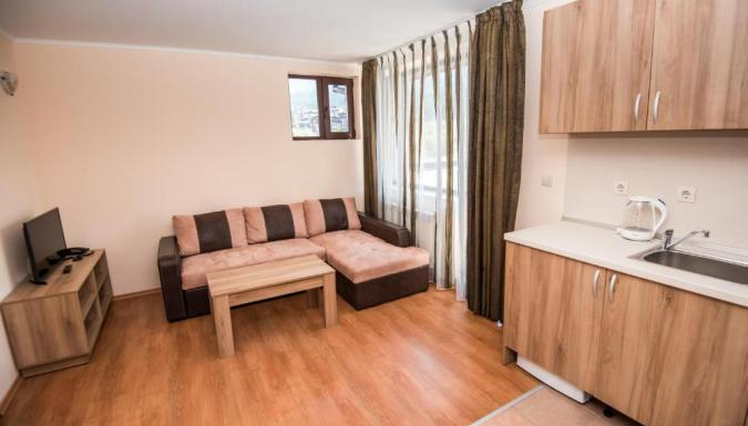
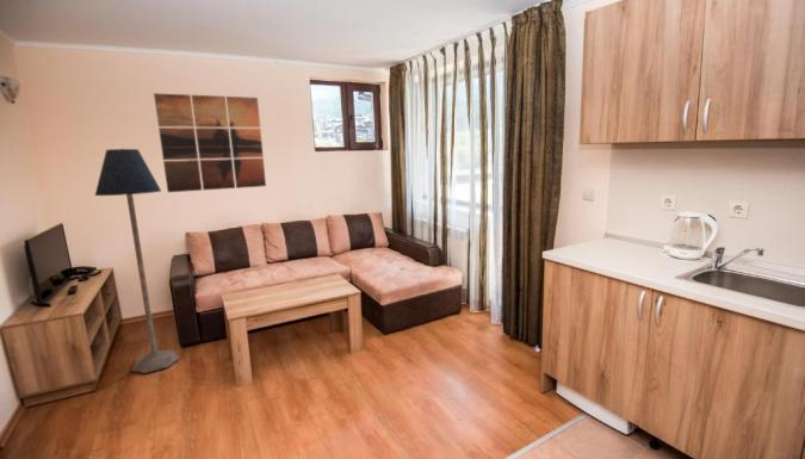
+ wall art [153,92,267,193]
+ floor lamp [94,148,180,374]
